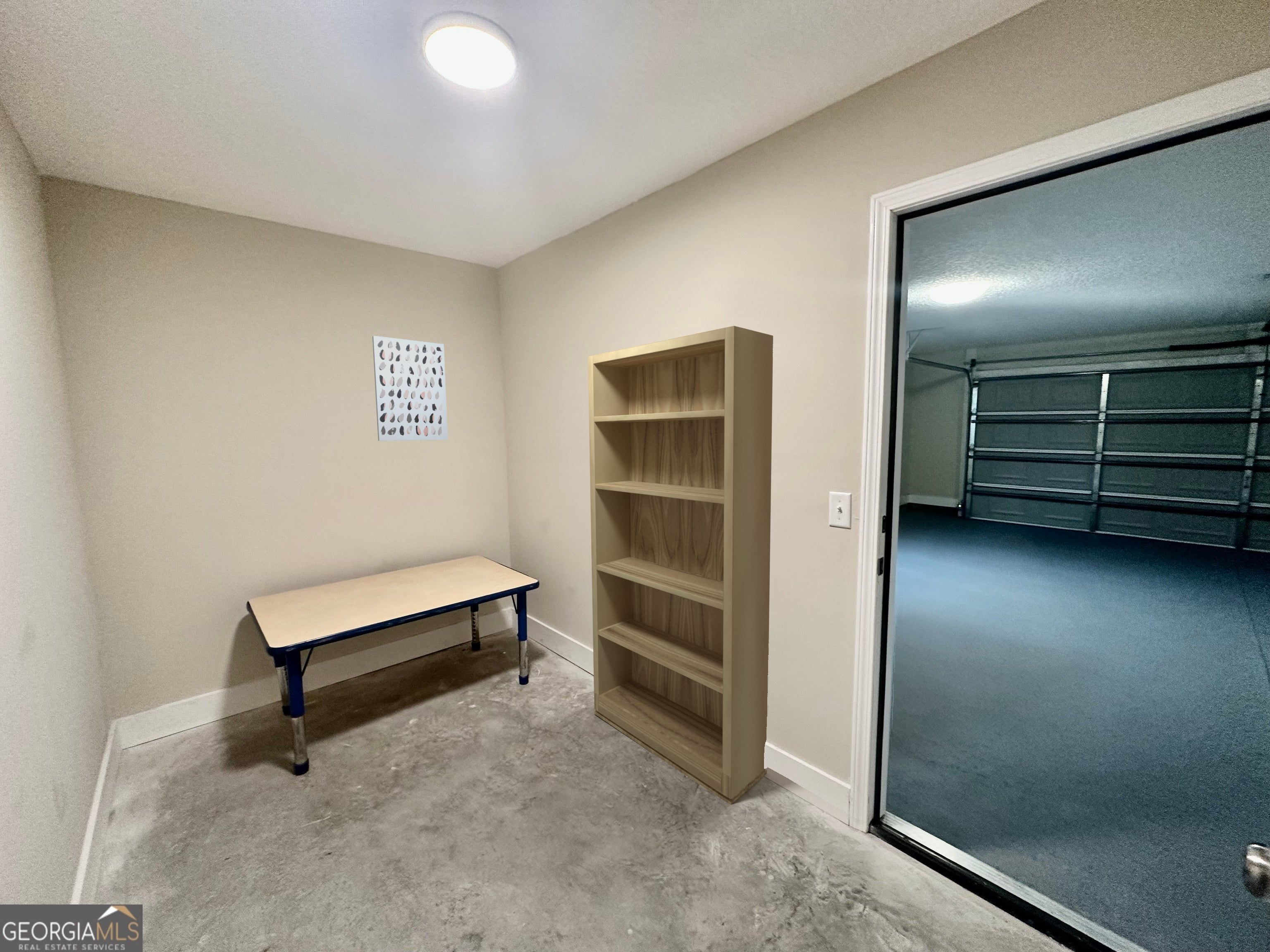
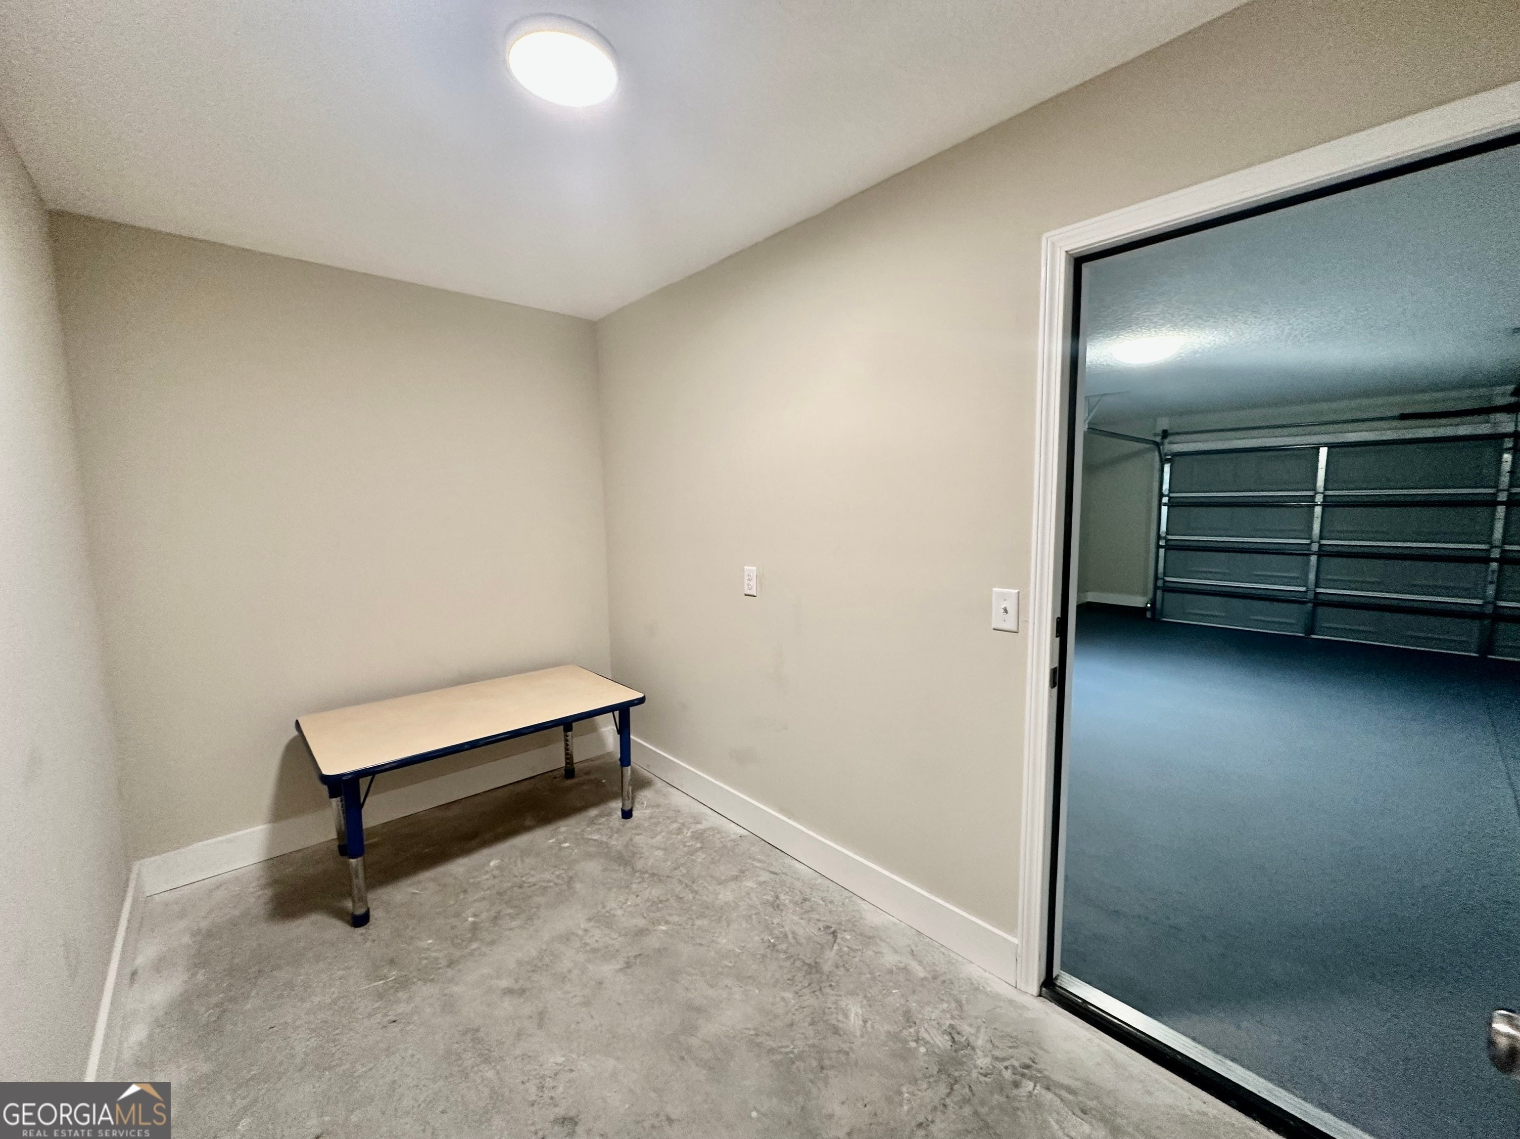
- wall art [372,335,448,441]
- bookshelf [587,326,773,805]
